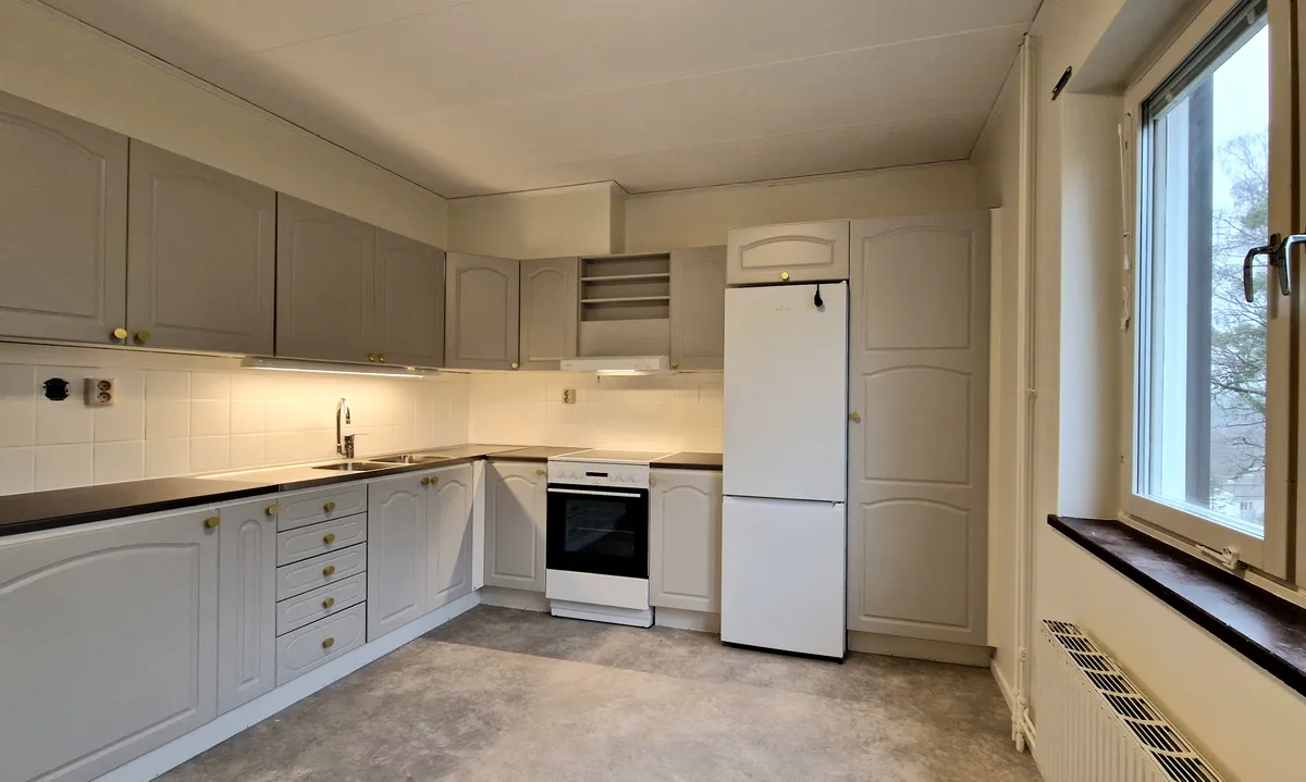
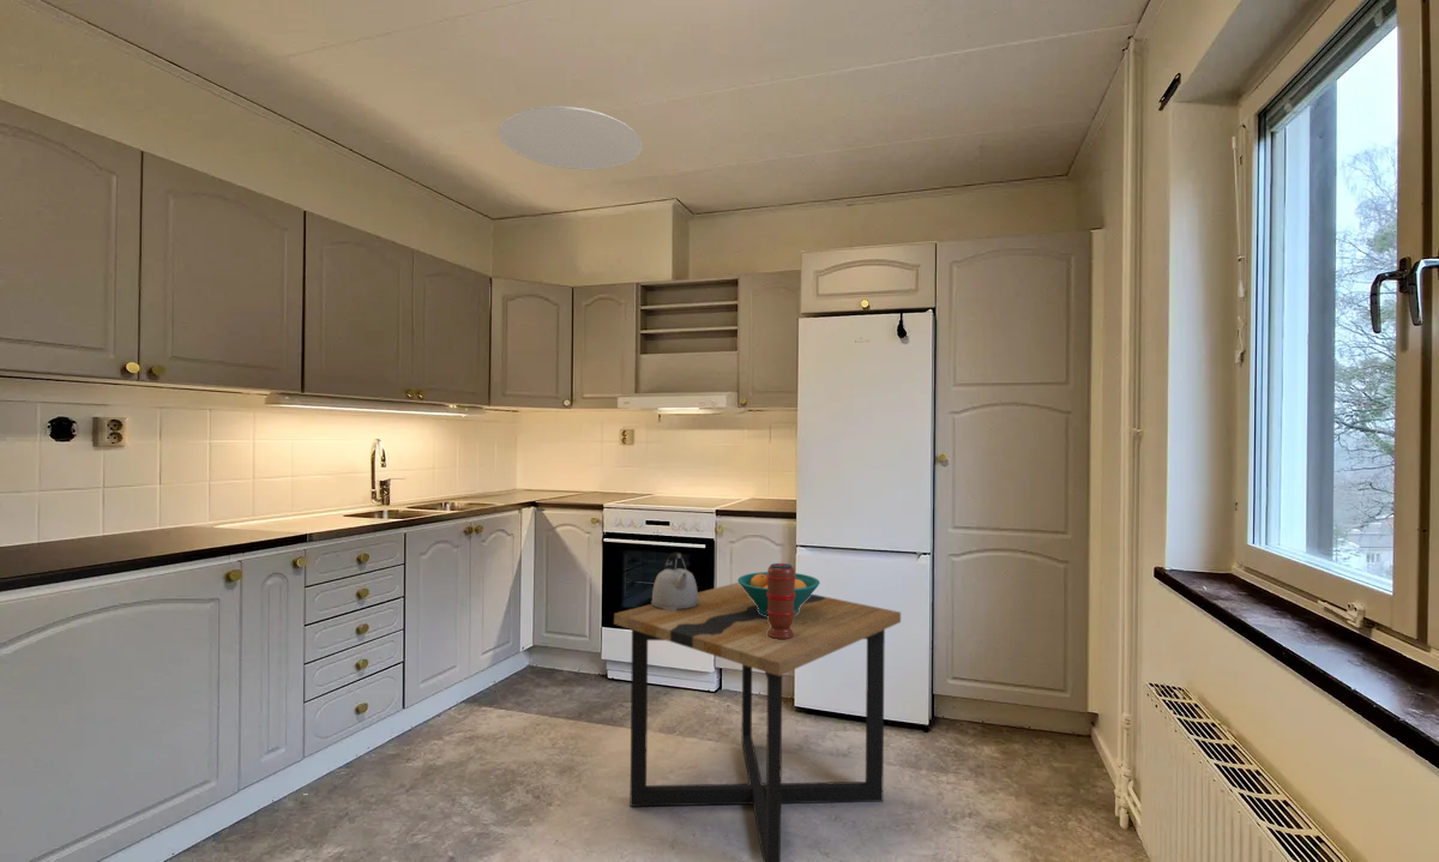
+ spice grinder [766,562,796,640]
+ side table [613,581,902,862]
+ fruit bowl [736,571,821,616]
+ ceiling lamp [498,104,644,171]
+ kettle [650,551,699,610]
